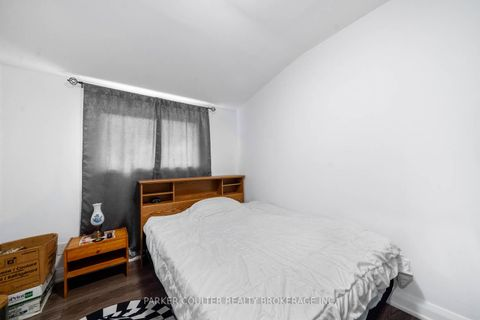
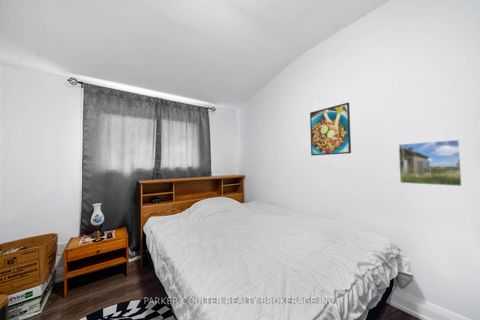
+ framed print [397,139,463,187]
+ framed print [309,101,352,157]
